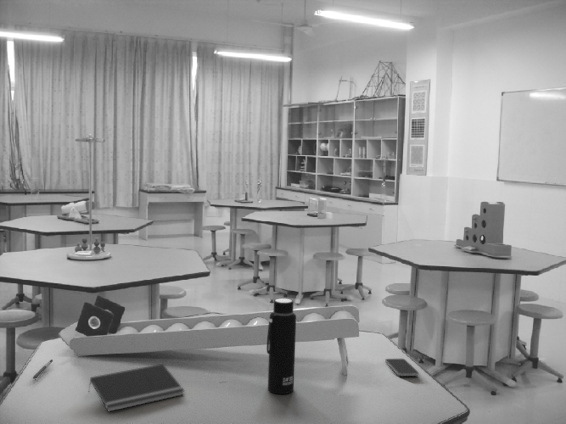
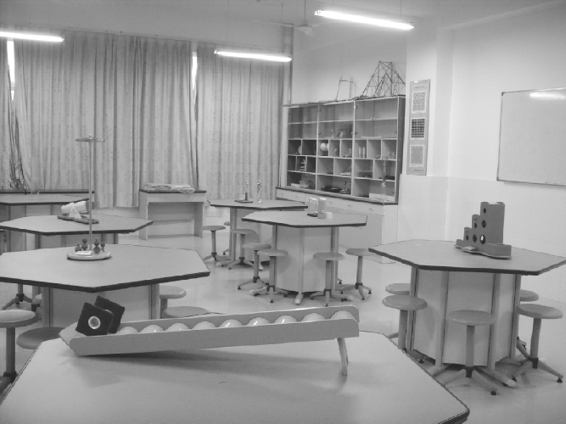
- water bottle [266,297,297,395]
- pen [32,358,54,380]
- smartphone [384,358,420,377]
- notepad [87,363,186,413]
